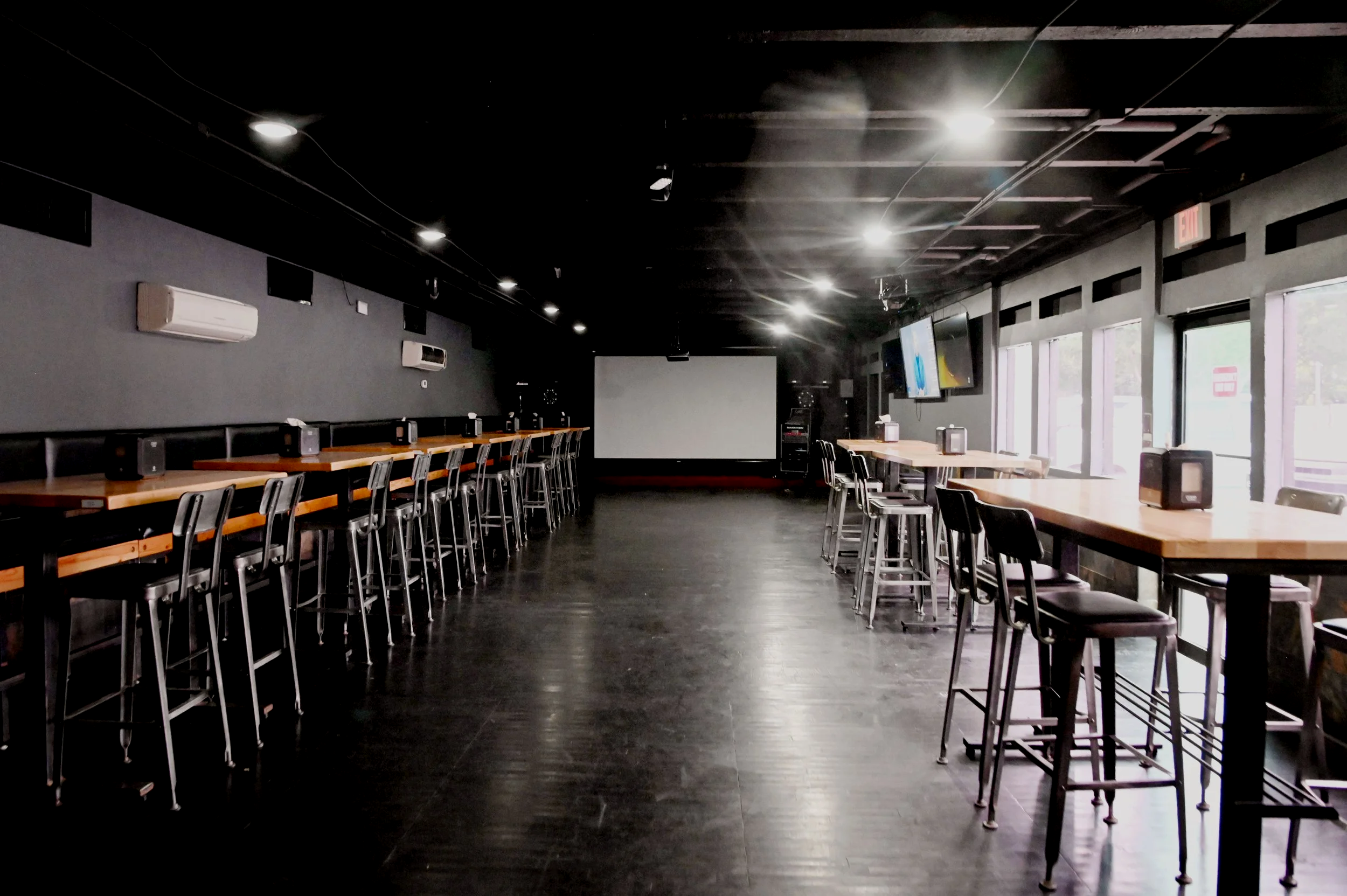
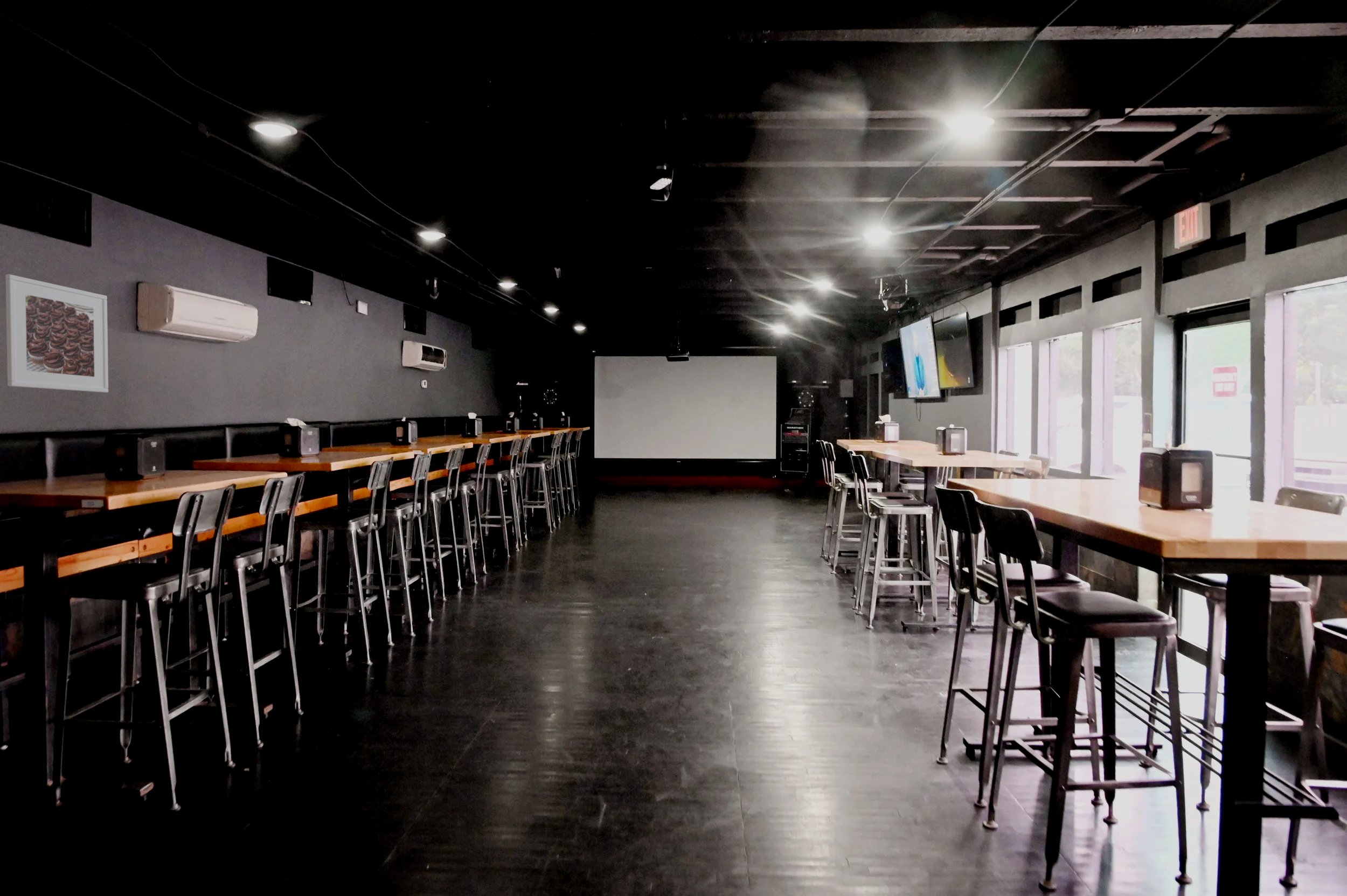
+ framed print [5,274,109,393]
